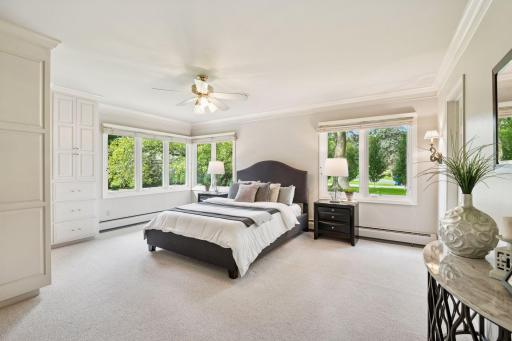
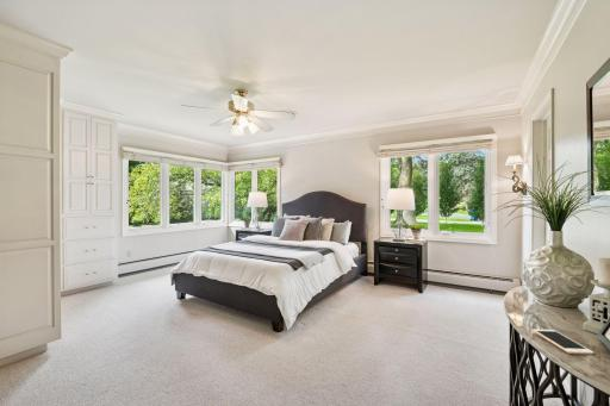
+ cell phone [531,329,595,355]
